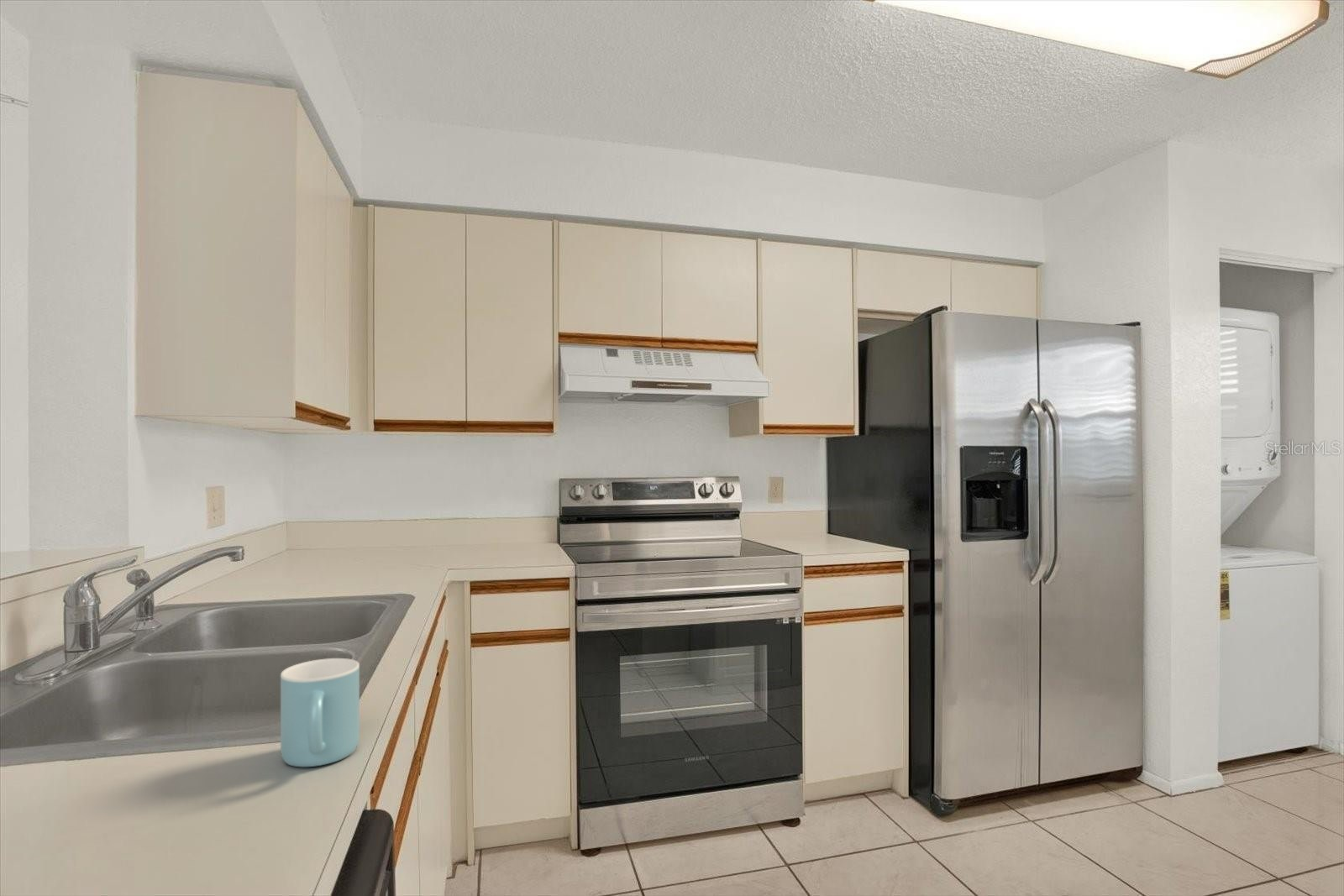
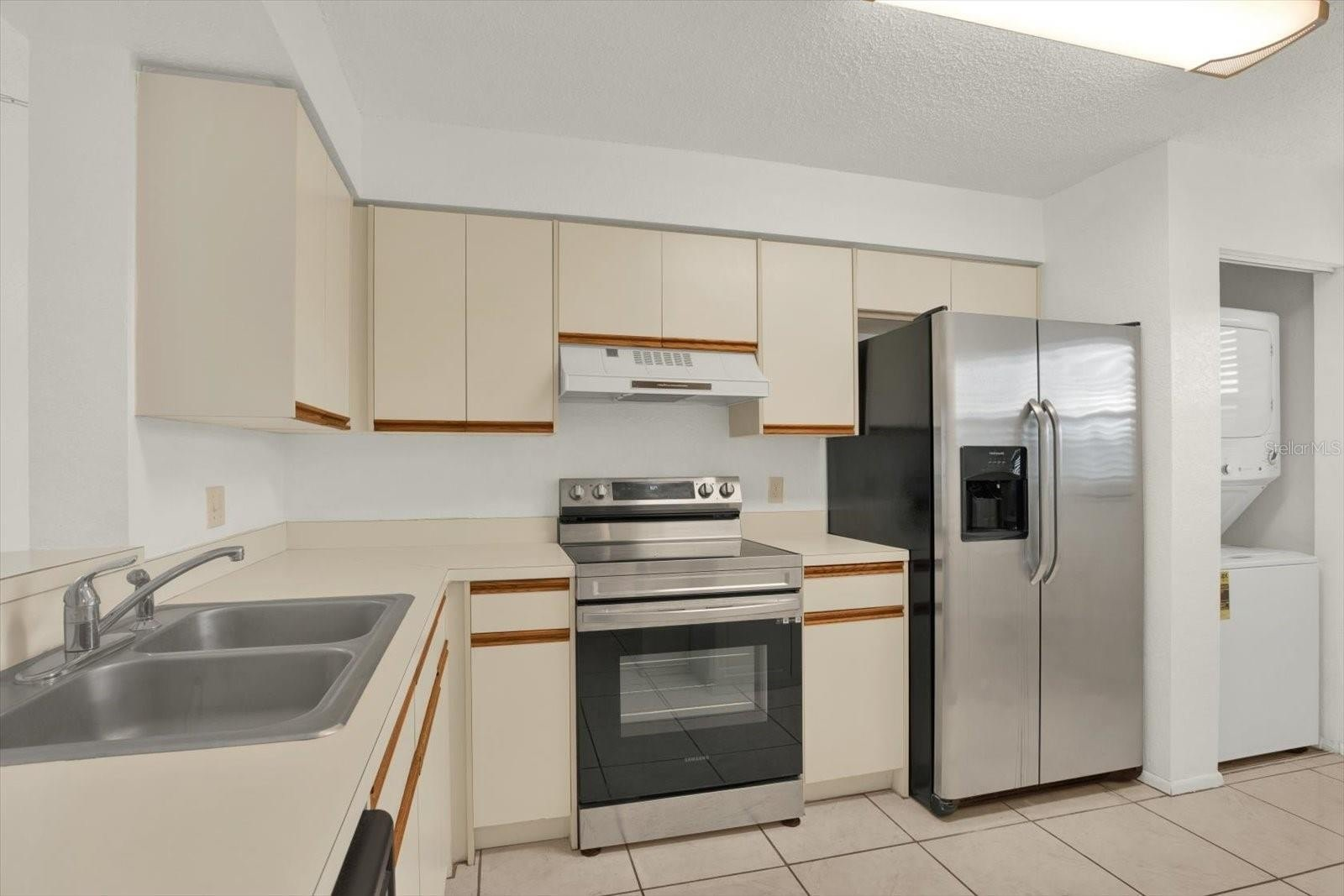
- mug [280,658,360,768]
